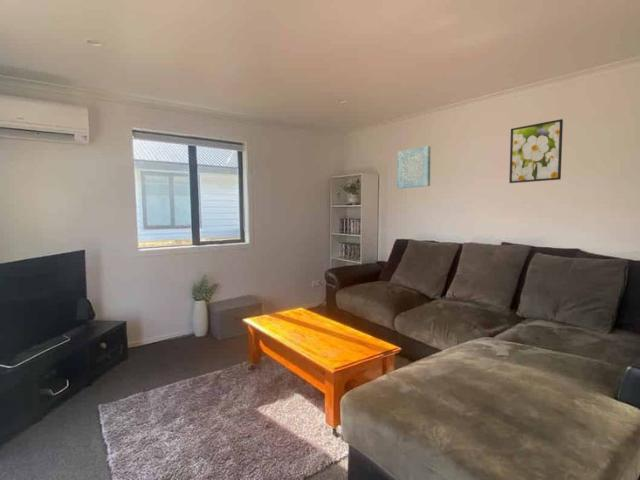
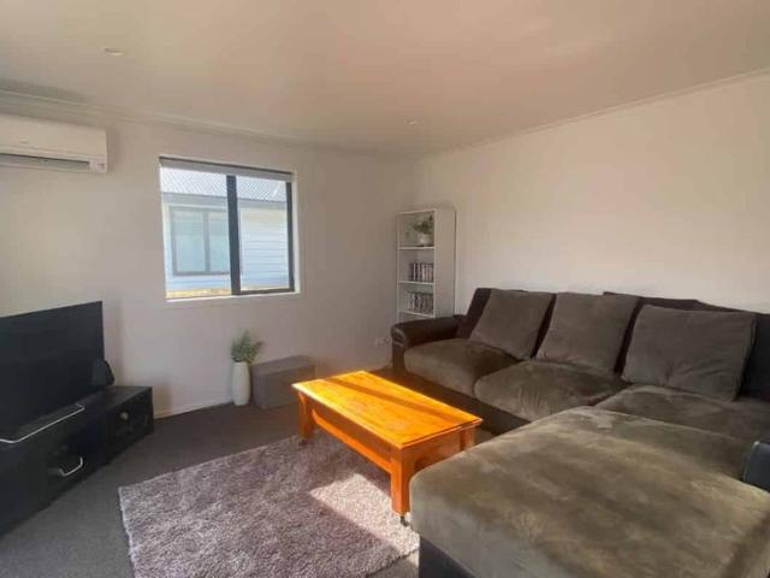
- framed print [508,118,564,184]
- wall art [396,145,432,189]
